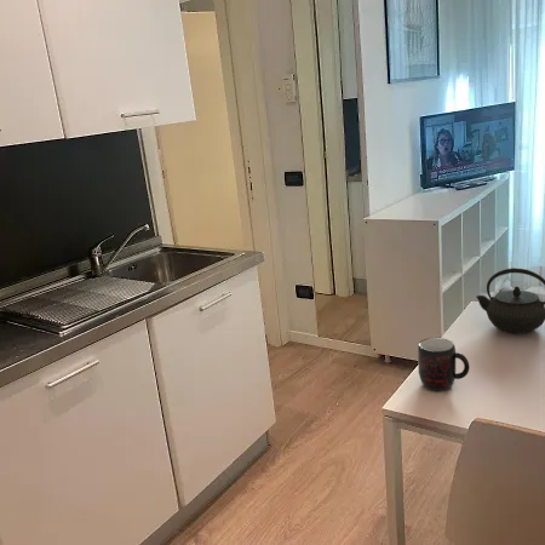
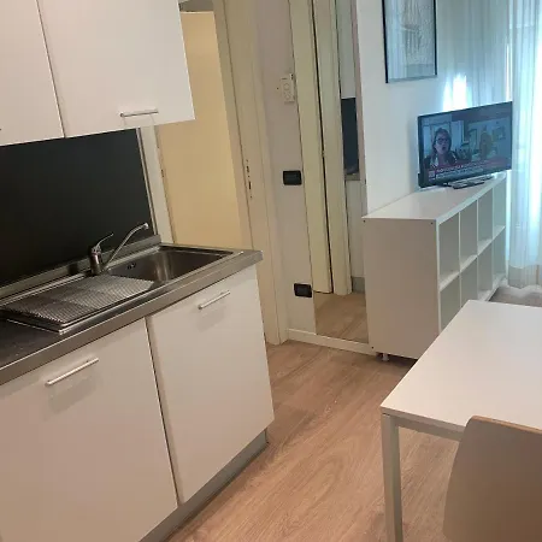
- kettle [475,268,545,334]
- mug [417,337,471,392]
